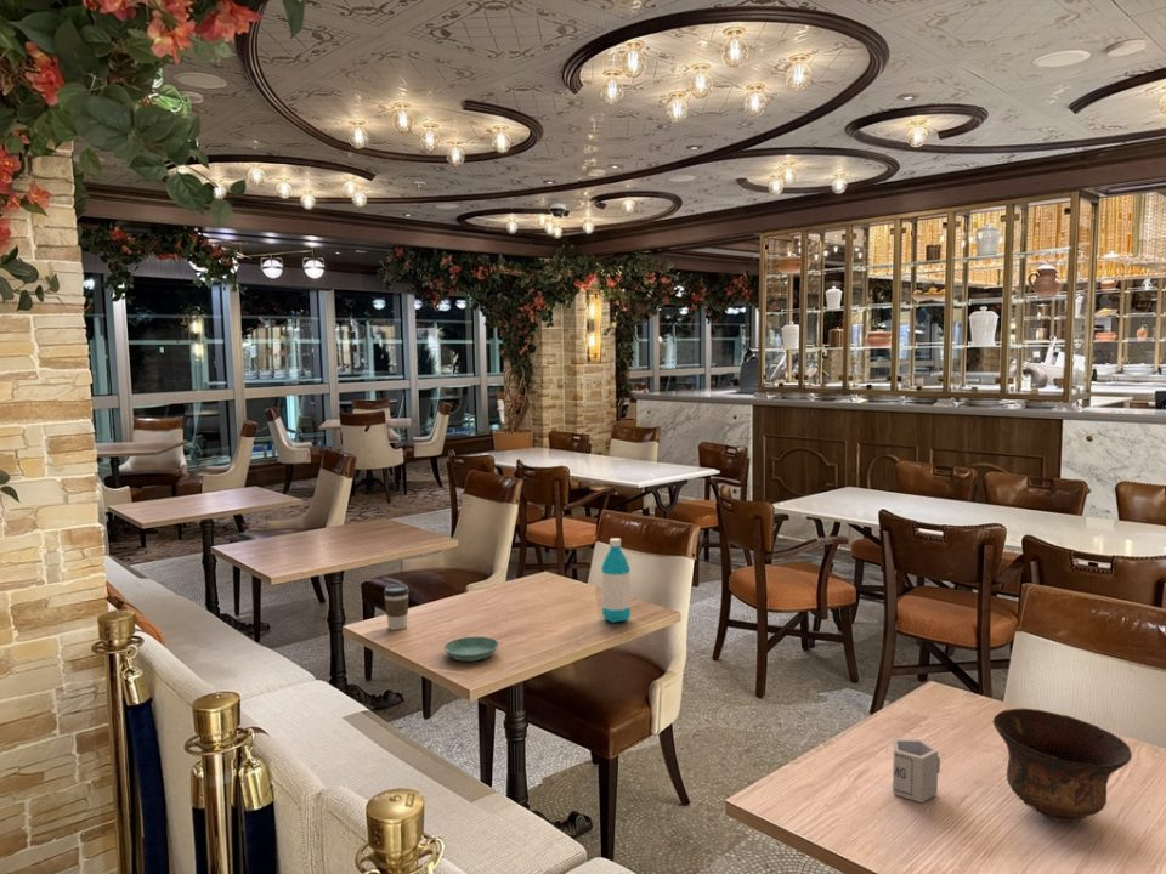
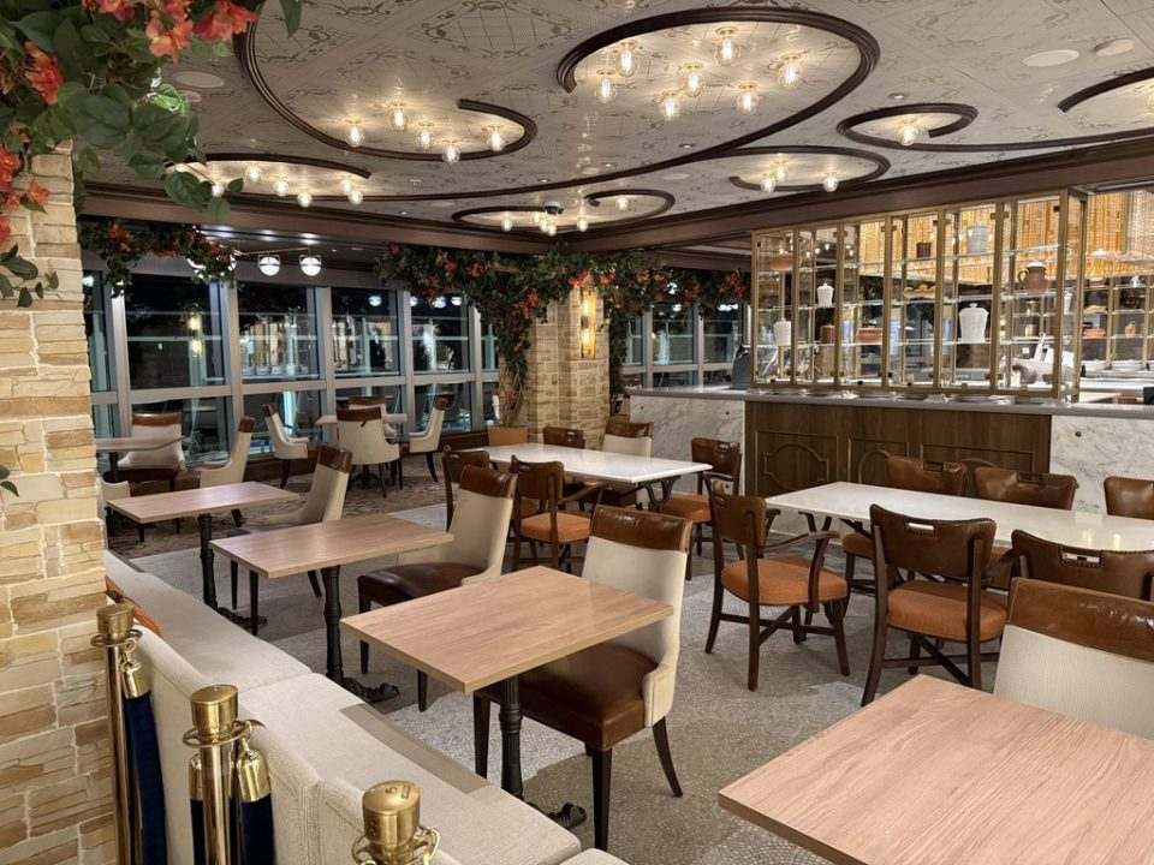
- cup [892,738,941,804]
- bowl [991,708,1133,823]
- coffee cup [383,584,411,631]
- water bottle [600,537,632,624]
- saucer [443,636,500,663]
